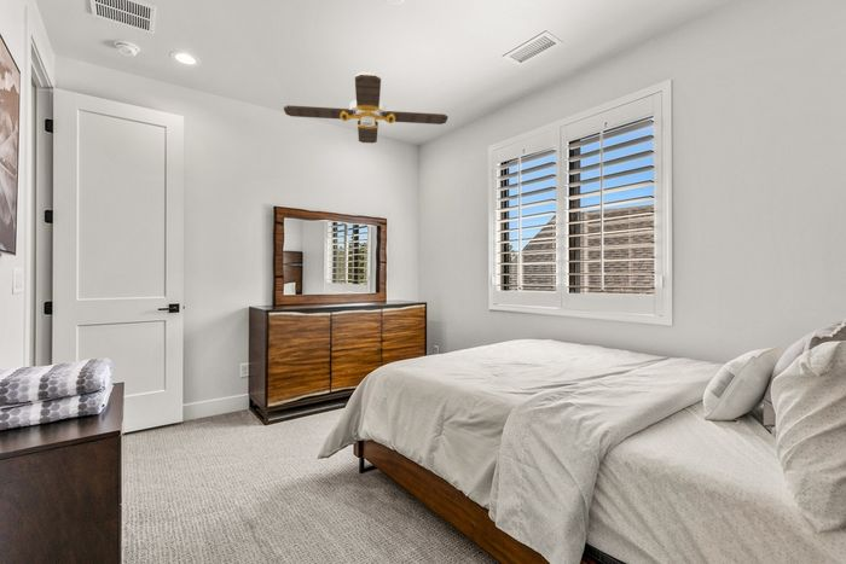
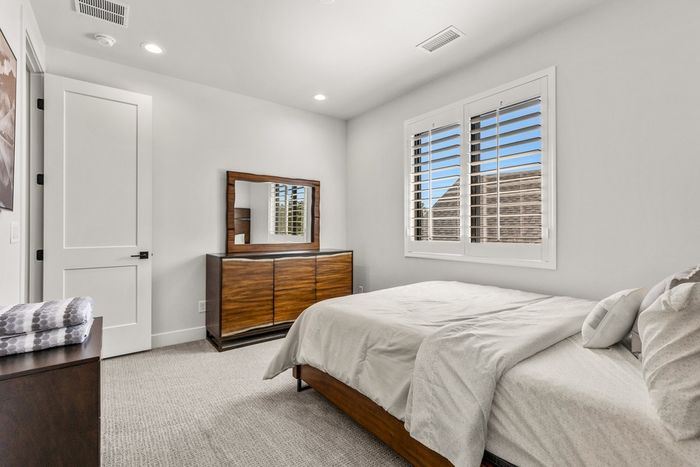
- ceiling fan [283,70,450,144]
